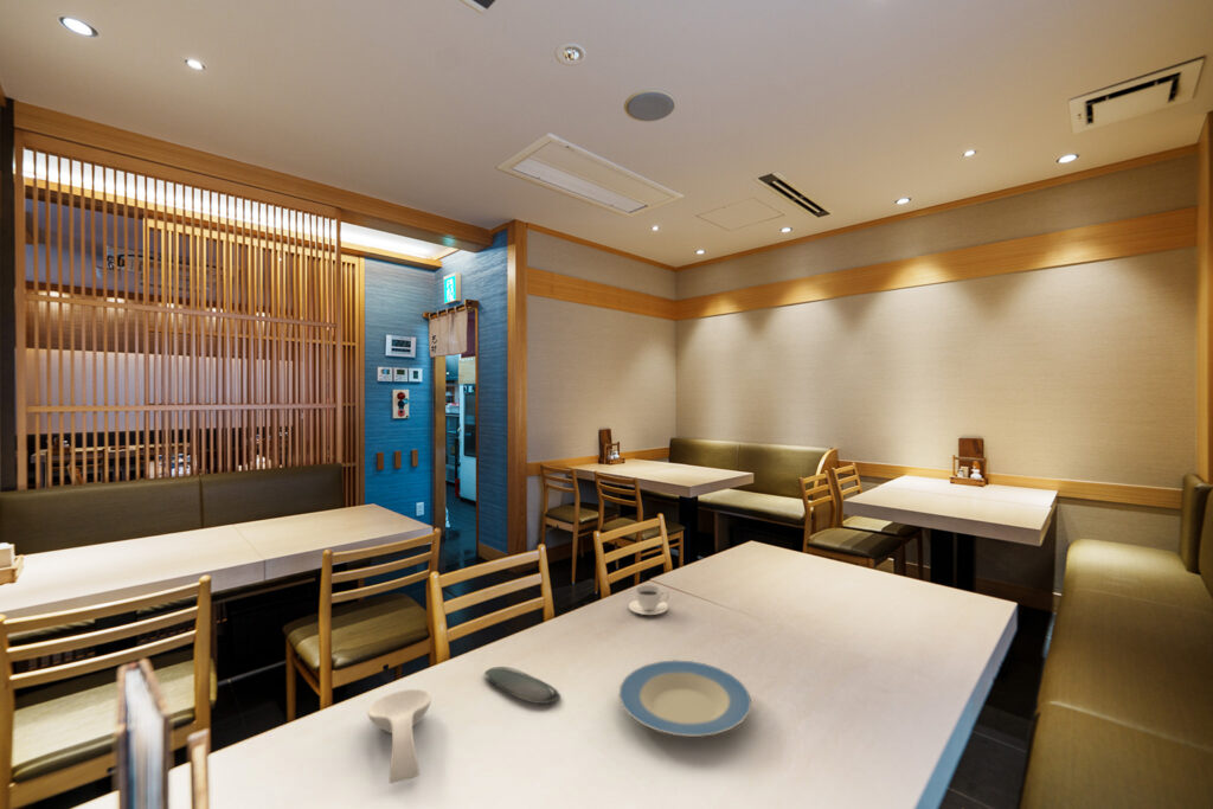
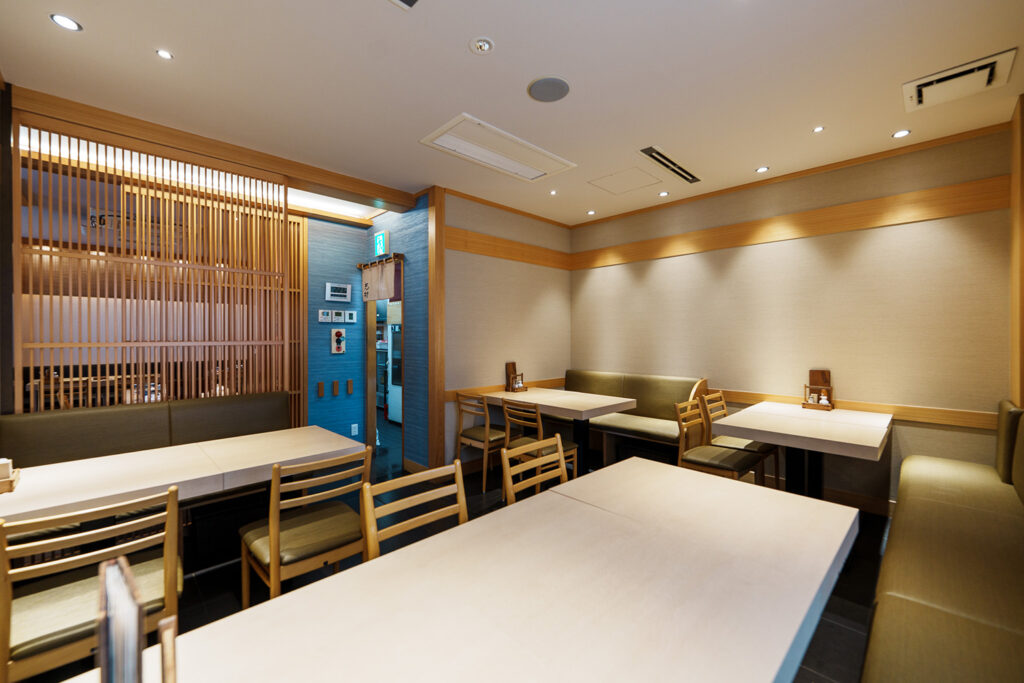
- oval tray [483,666,561,705]
- teacup [628,584,670,616]
- plate [617,659,752,738]
- spoon rest [366,688,432,785]
